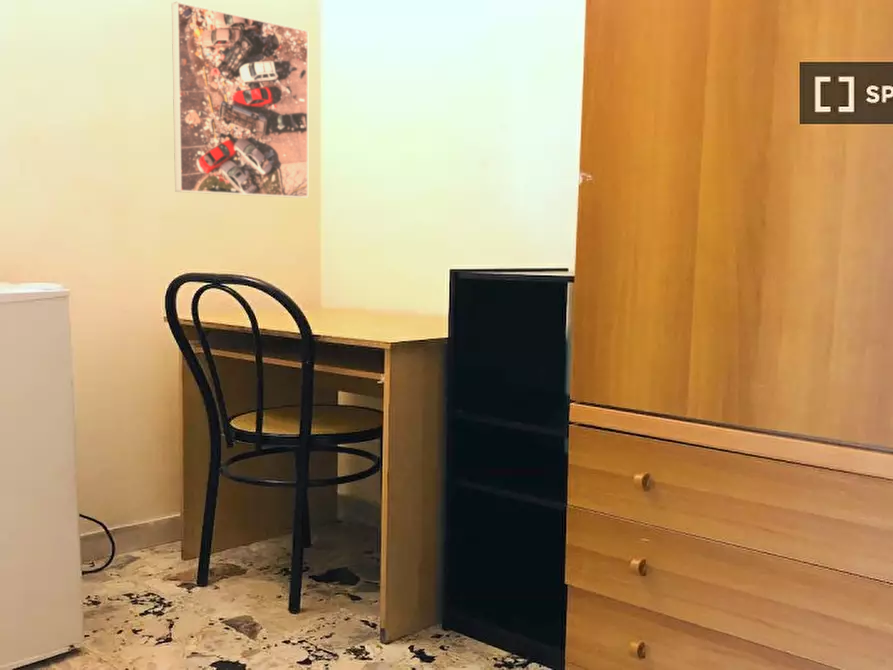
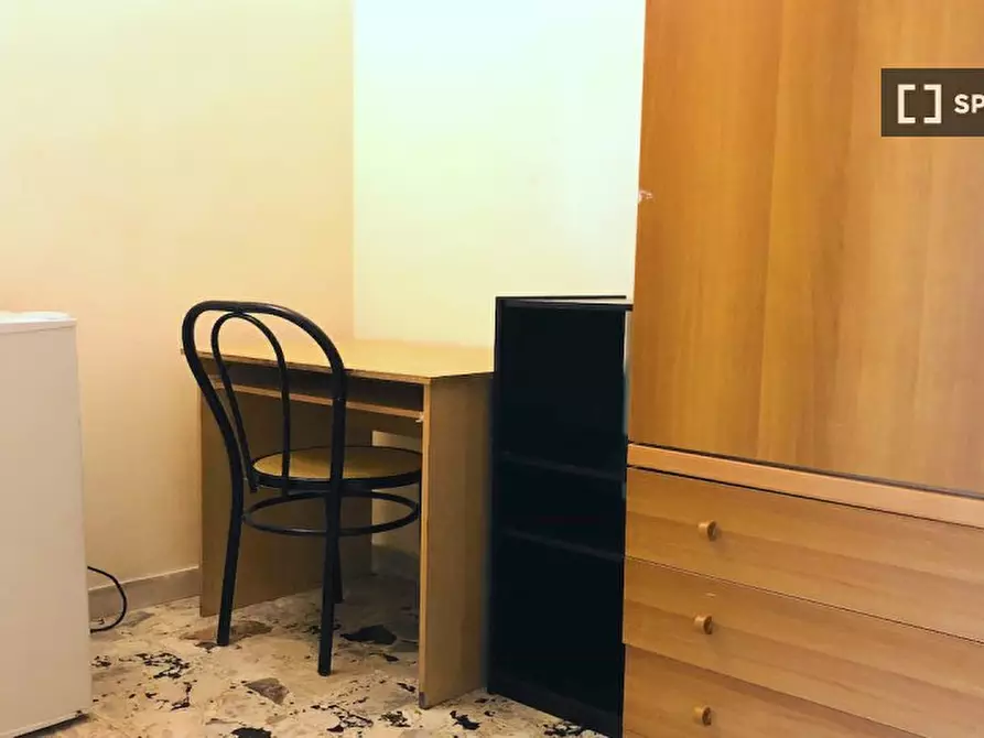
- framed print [171,1,309,199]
